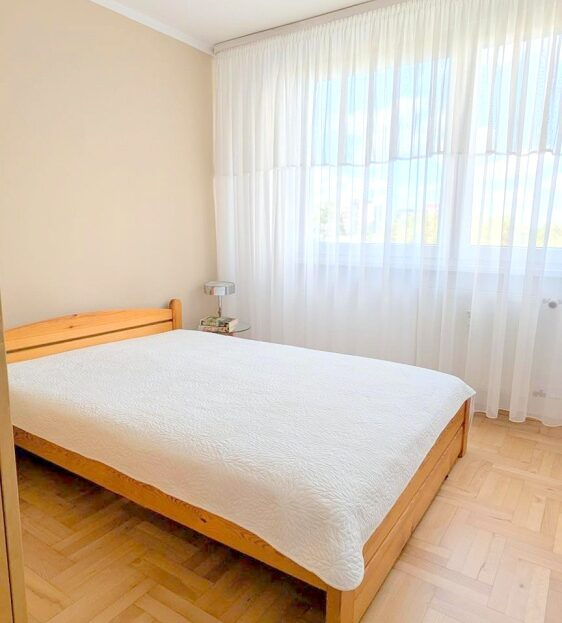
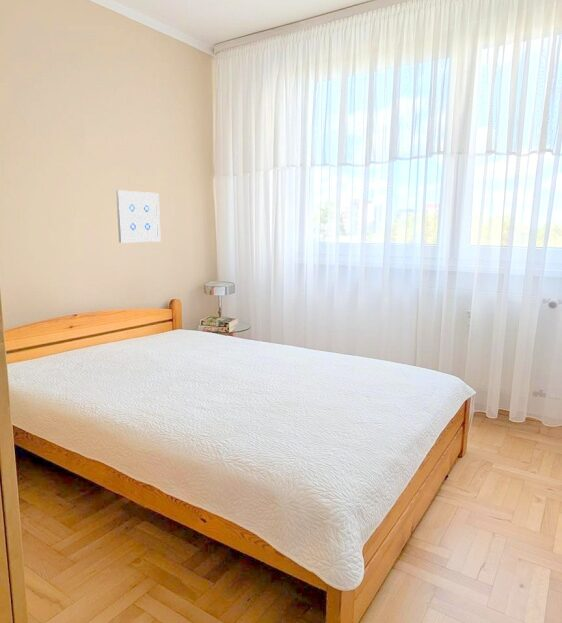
+ wall art [115,189,162,244]
